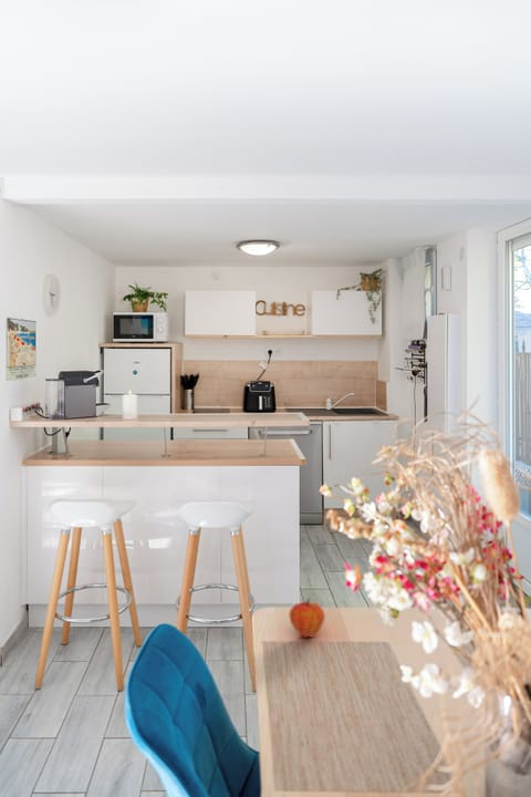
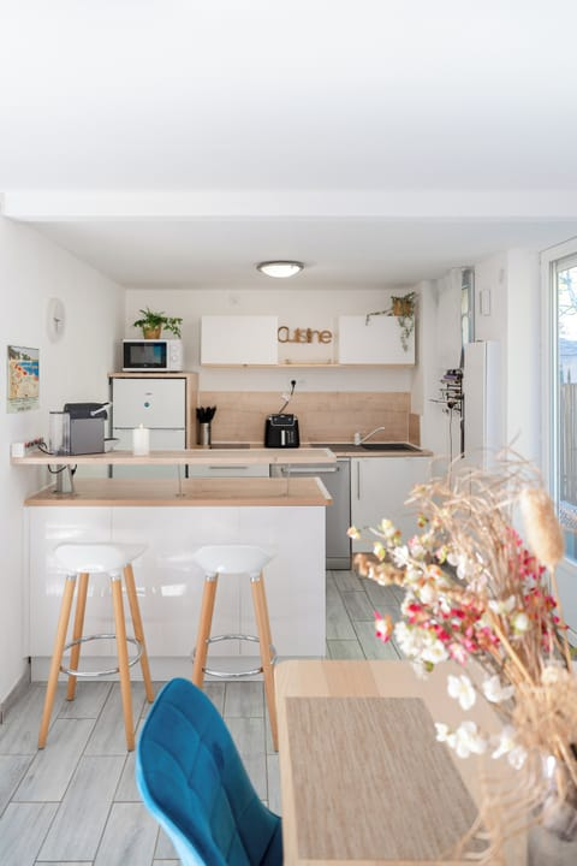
- fruit [288,597,326,639]
